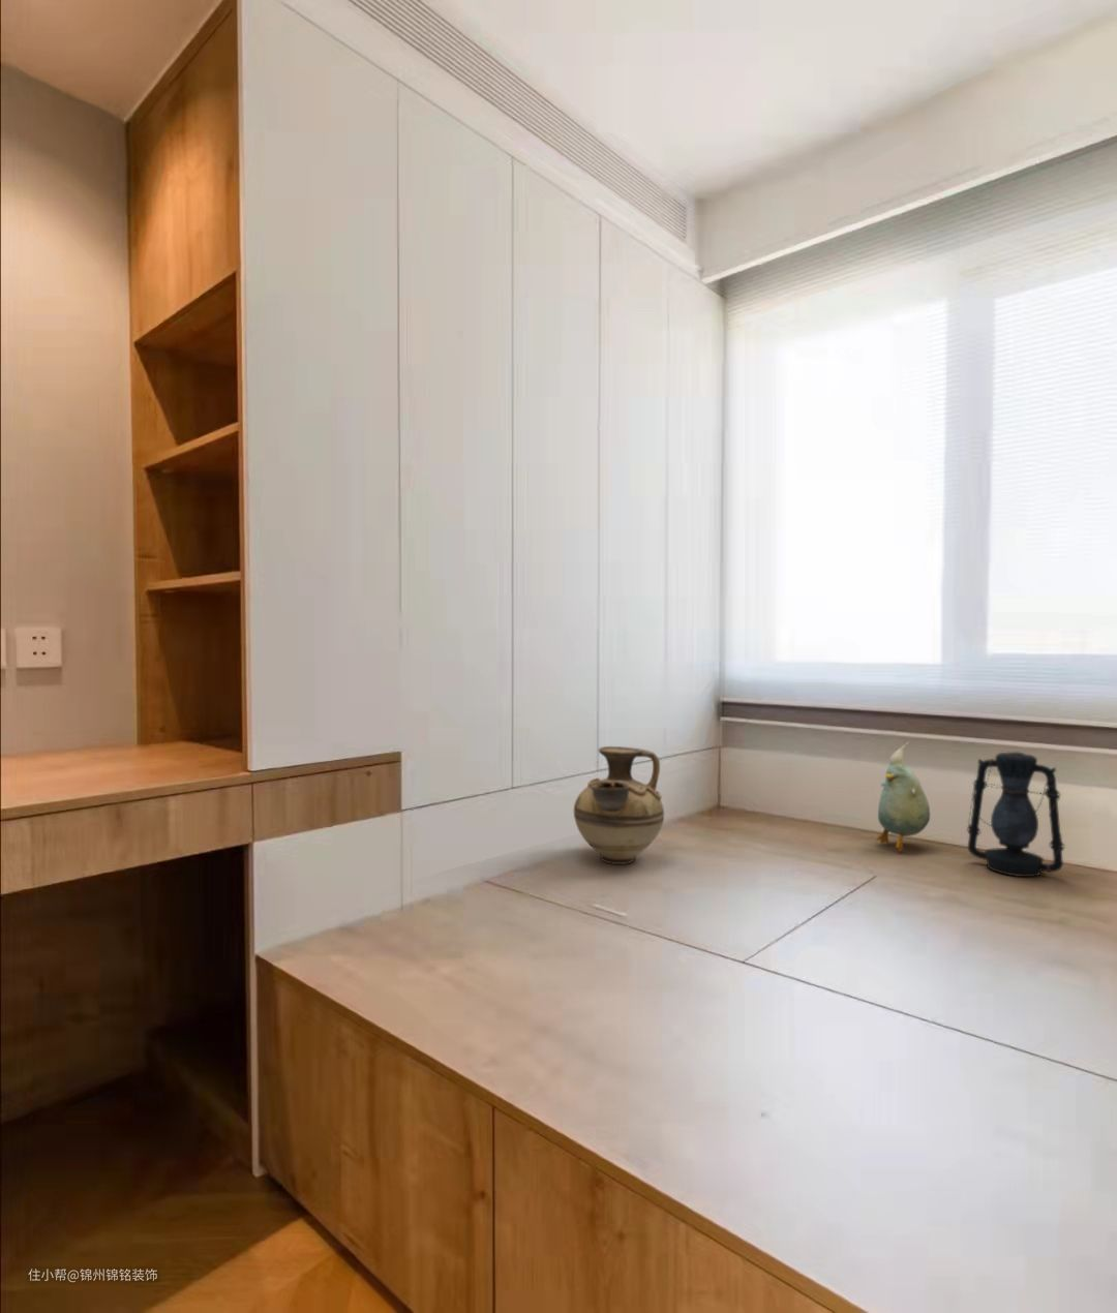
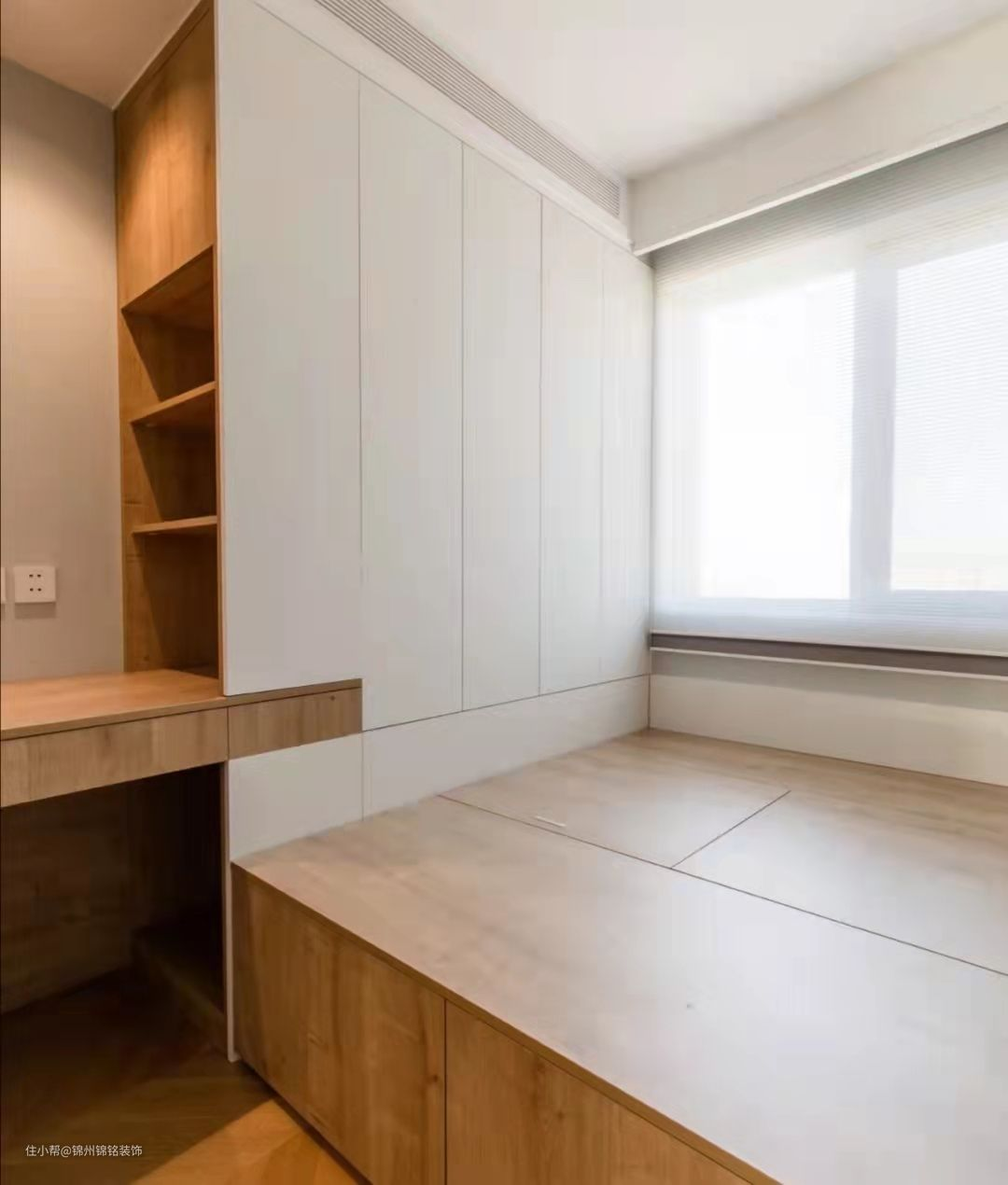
- plush toy [875,740,931,853]
- lantern [966,750,1066,878]
- ceramic jug [573,746,665,865]
